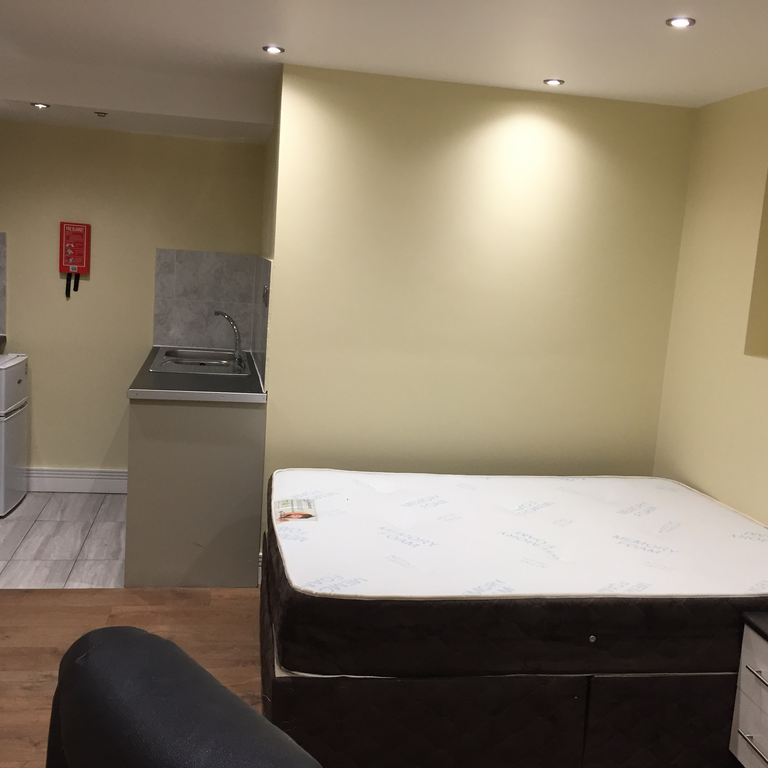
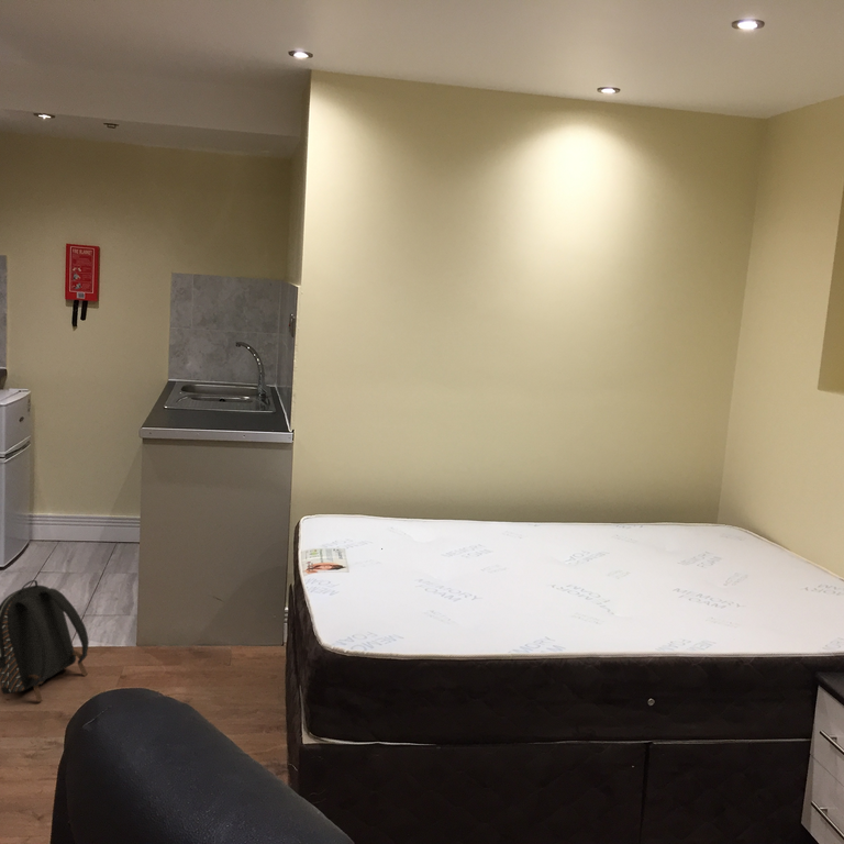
+ backpack [0,579,90,703]
